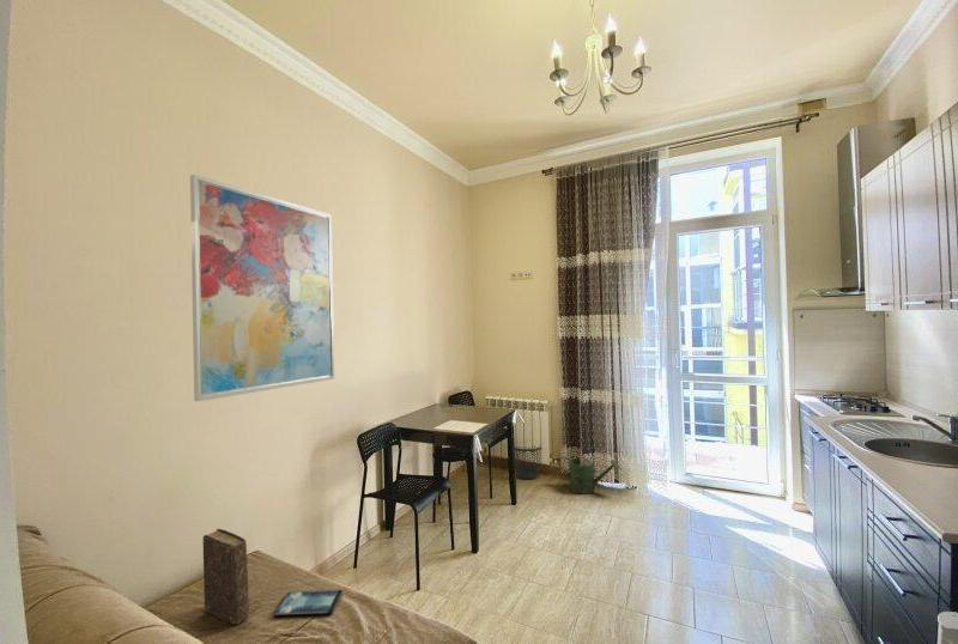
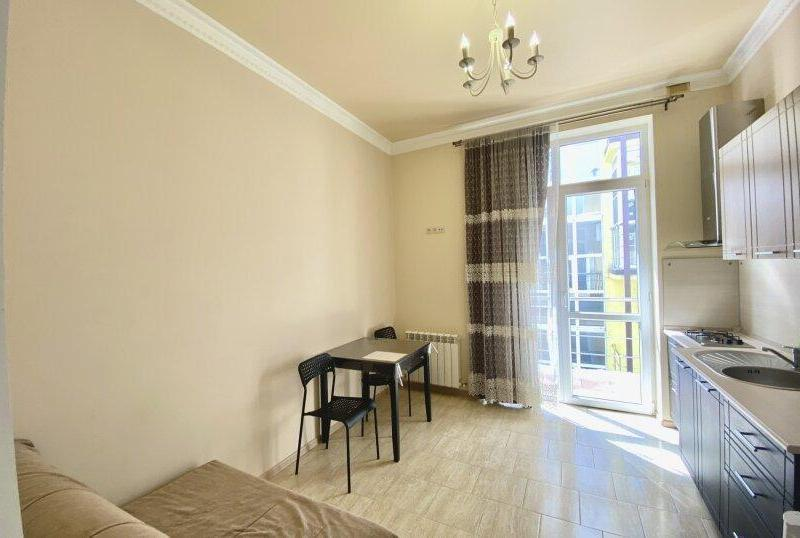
- wall art [189,174,335,402]
- watering can [558,456,620,496]
- book [202,528,250,625]
- wastebasket [514,445,542,480]
- tablet [273,589,344,618]
